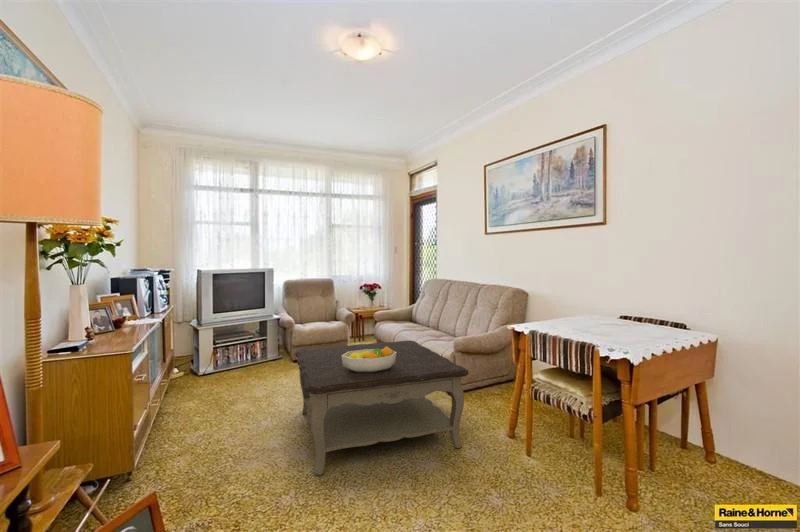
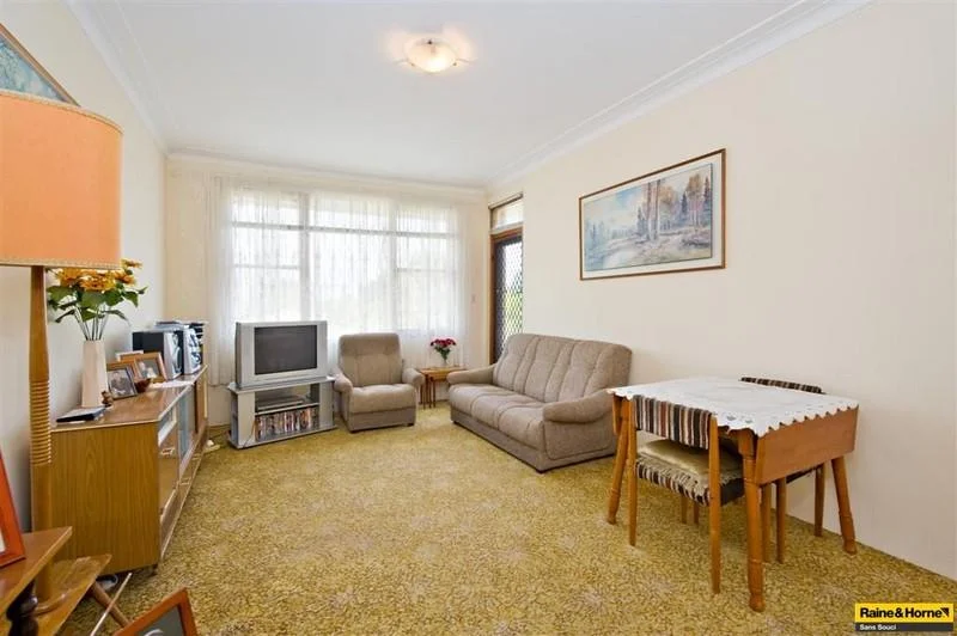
- fruit bowl [342,346,397,373]
- coffee table [294,340,470,476]
